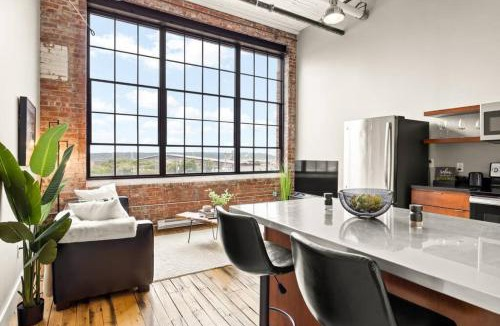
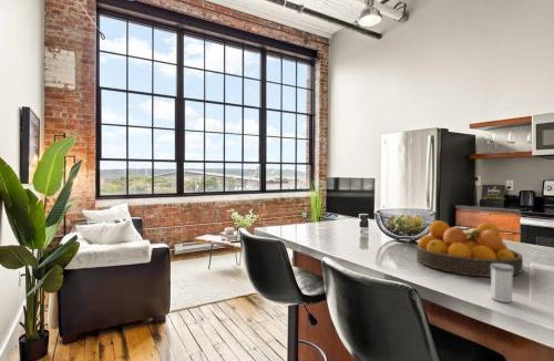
+ salt shaker [490,264,514,303]
+ fruit bowl [416,219,524,278]
